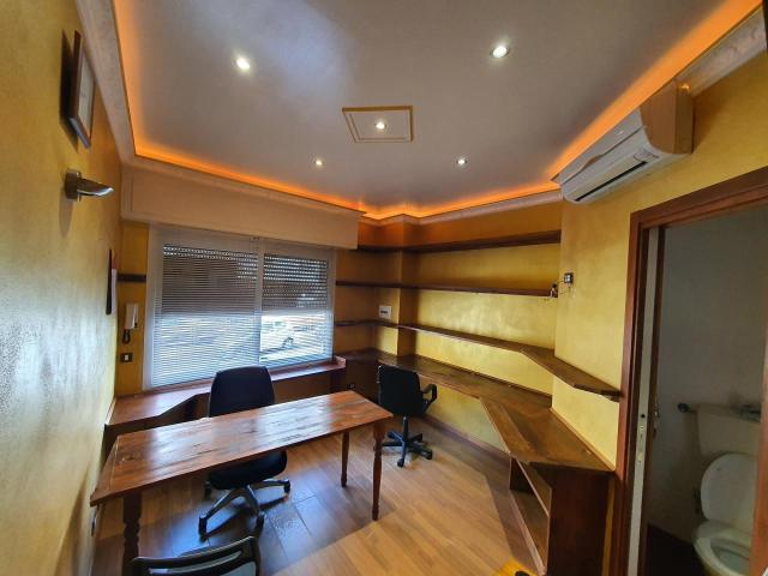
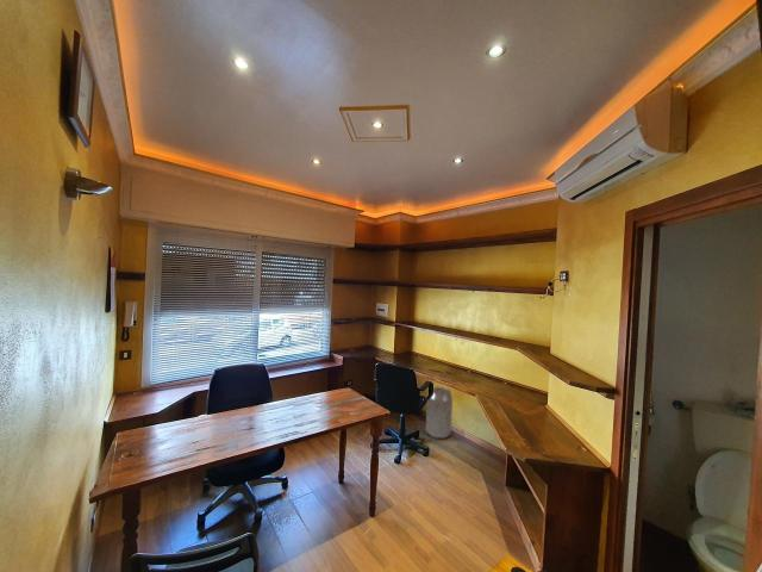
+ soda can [425,386,454,440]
